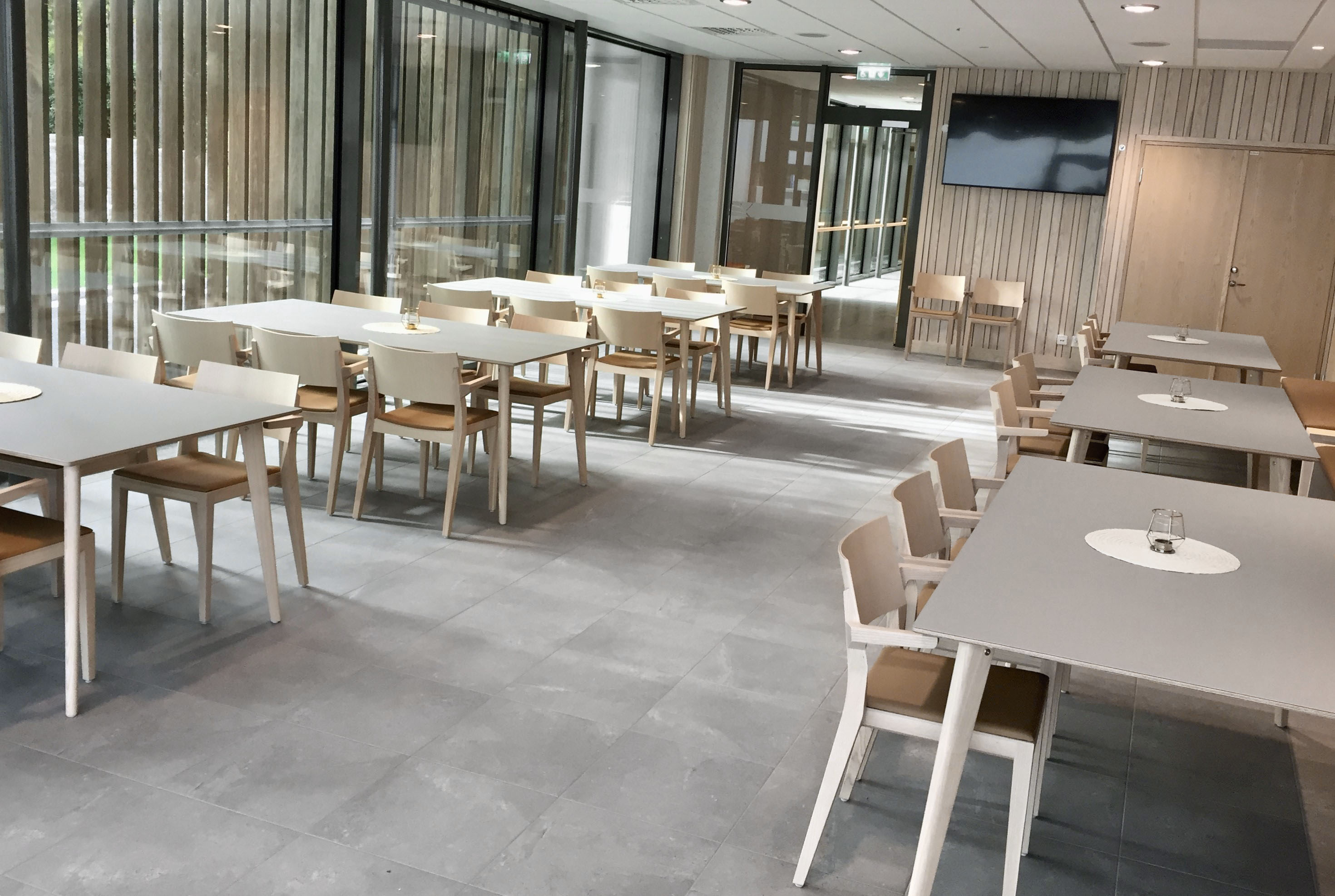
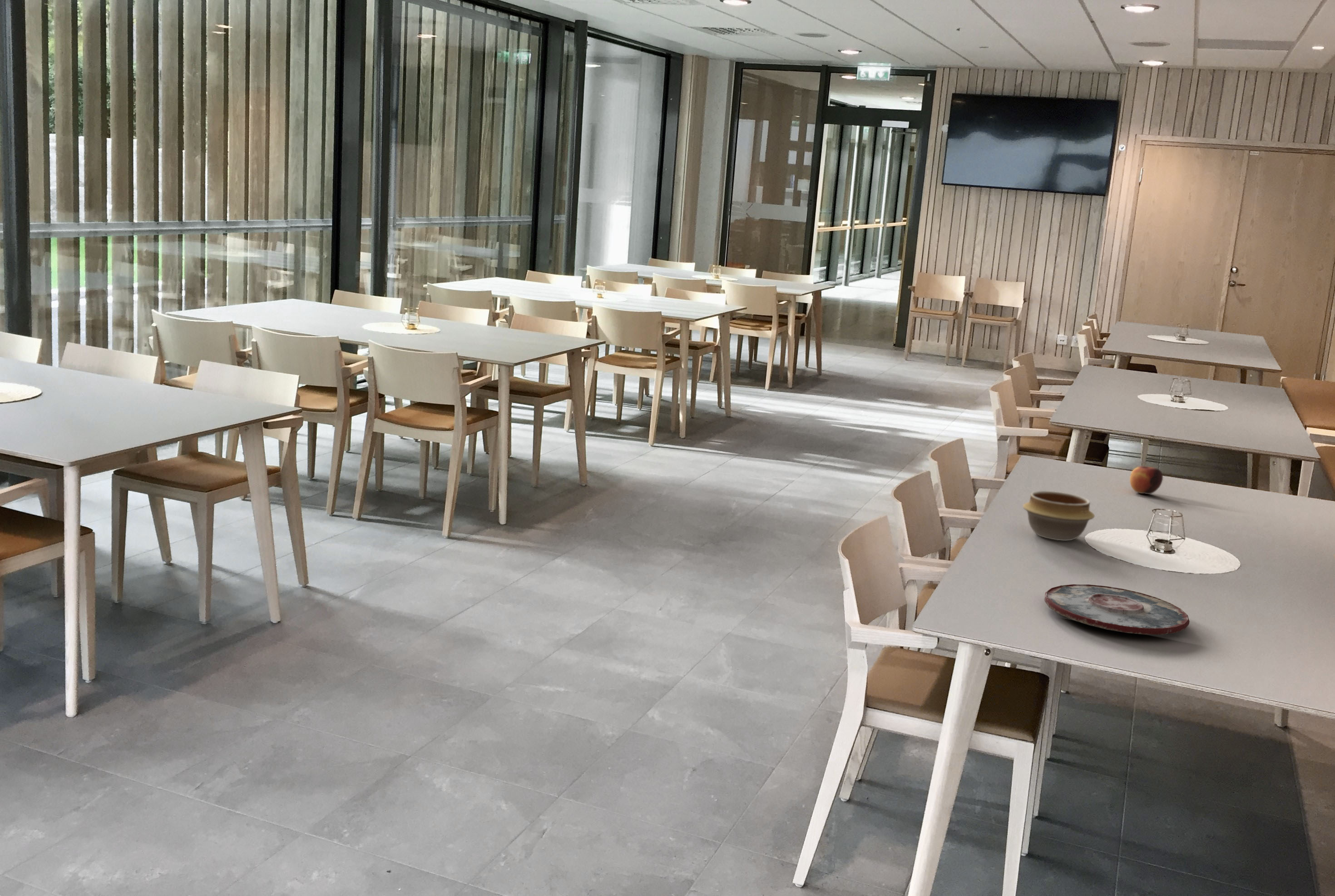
+ plate [1044,584,1190,635]
+ apple [1129,466,1163,495]
+ bowl [1023,490,1095,541]
